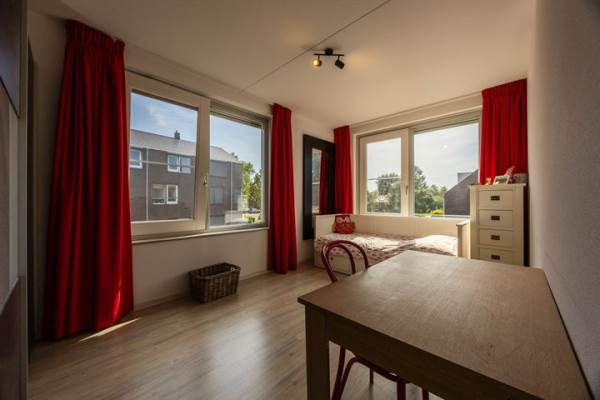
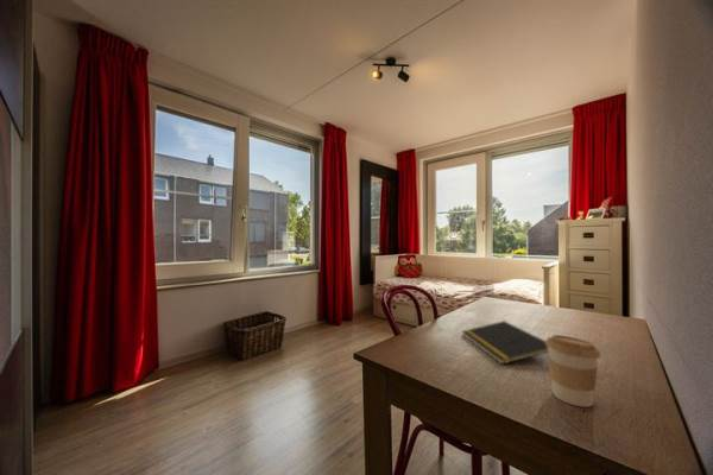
+ coffee cup [545,334,601,408]
+ notepad [461,319,549,366]
